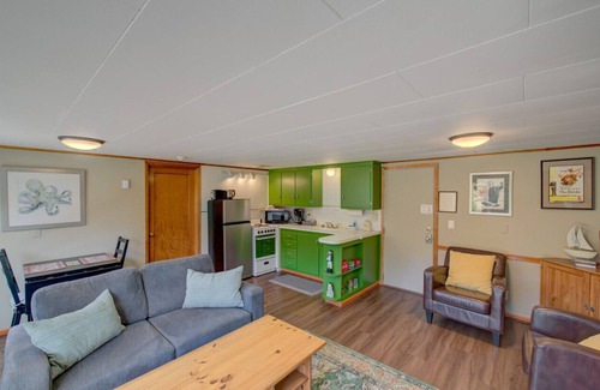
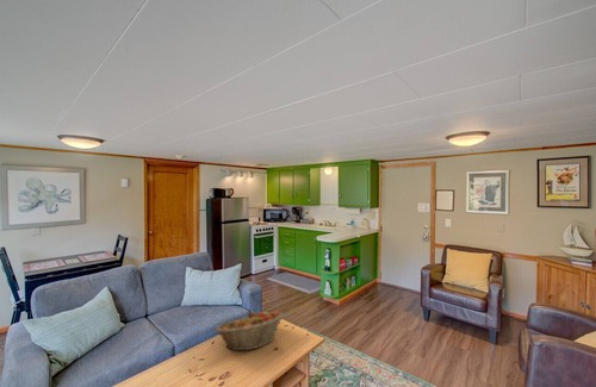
+ fruit basket [213,310,285,351]
